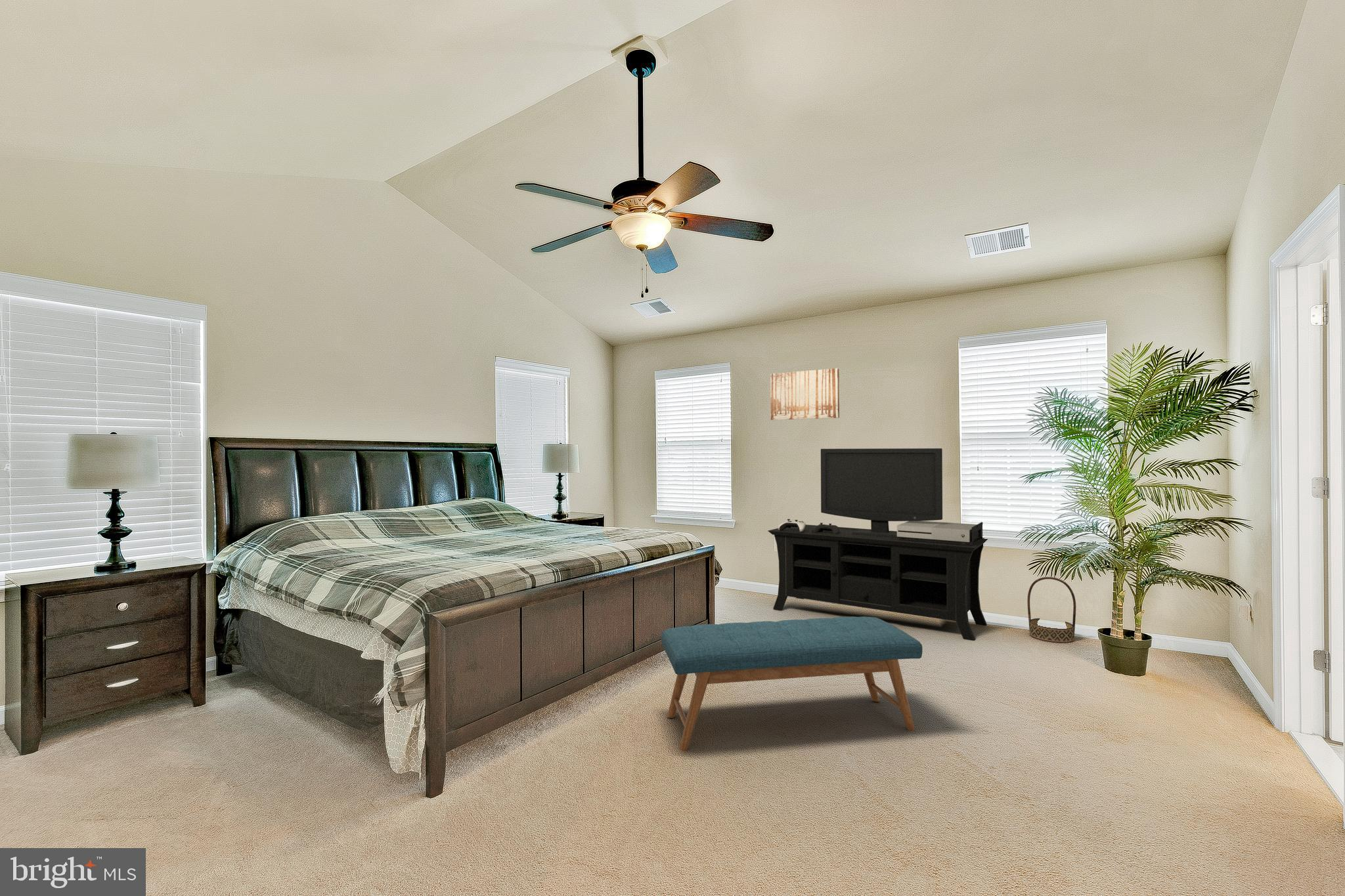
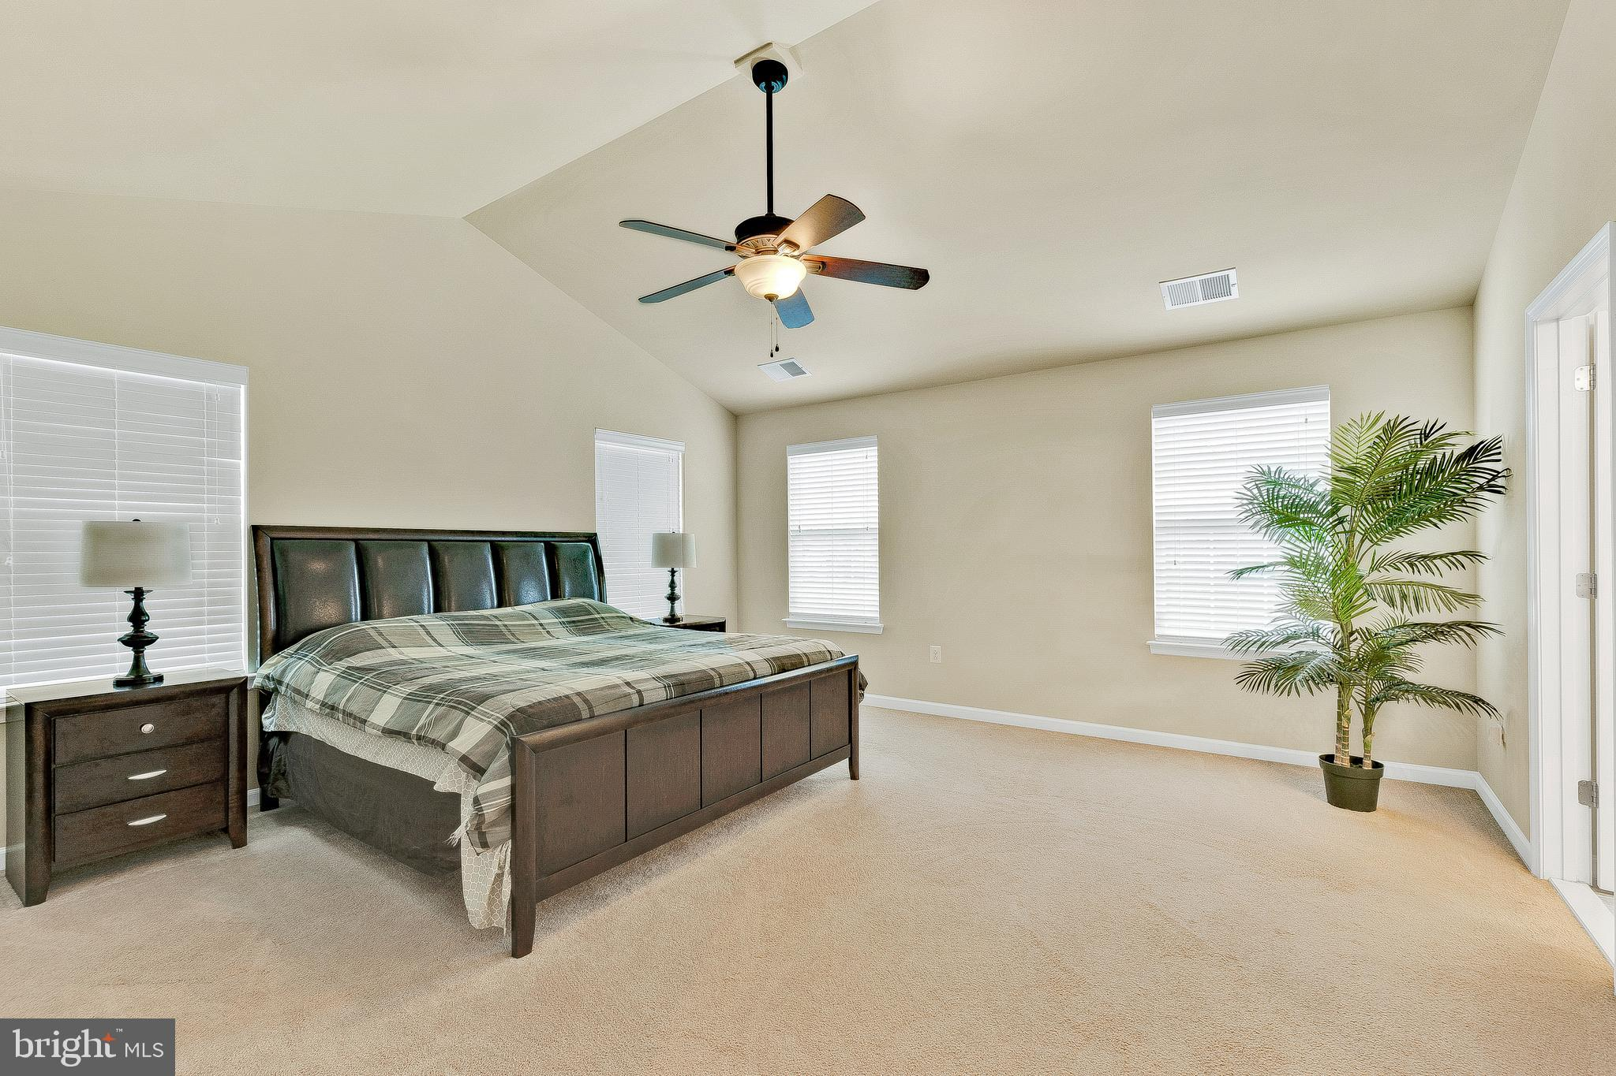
- wall art [770,368,840,421]
- bench [661,616,923,752]
- basket [1026,576,1076,643]
- media console [767,448,988,641]
